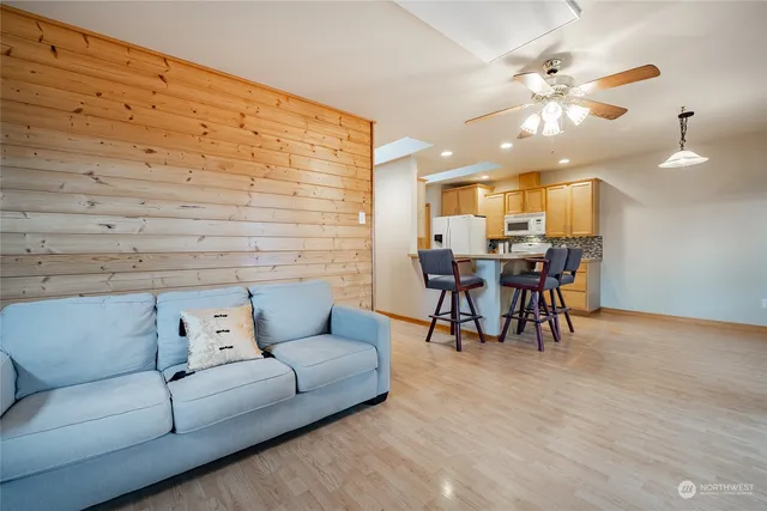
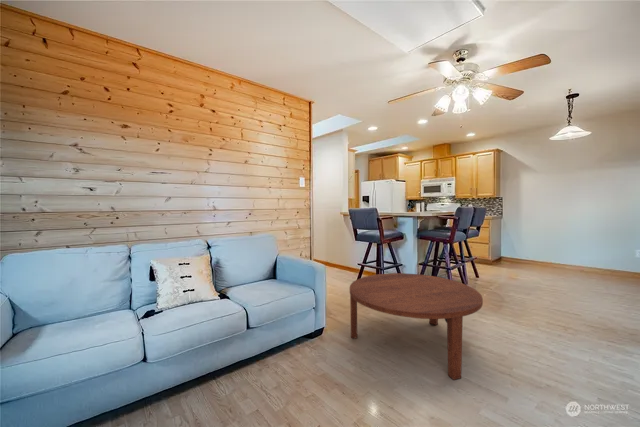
+ coffee table [349,272,484,381]
